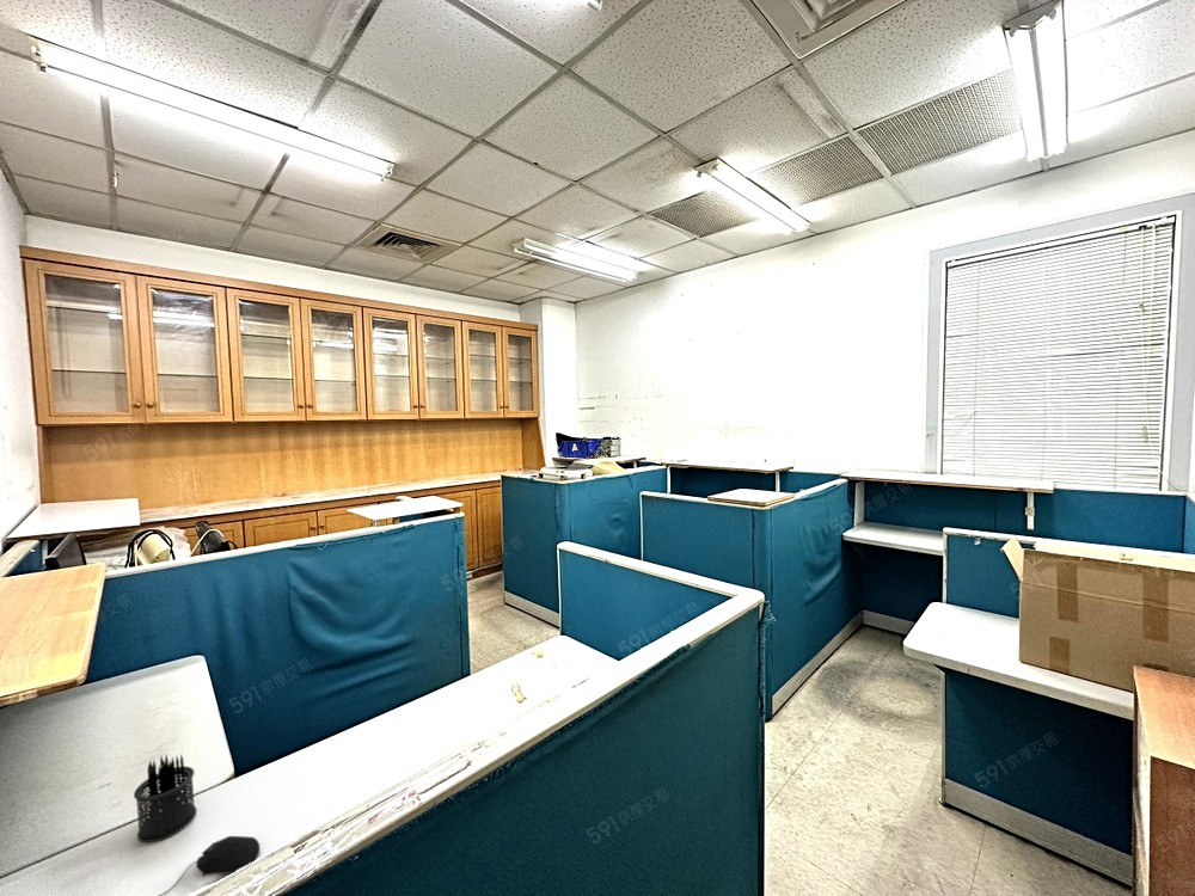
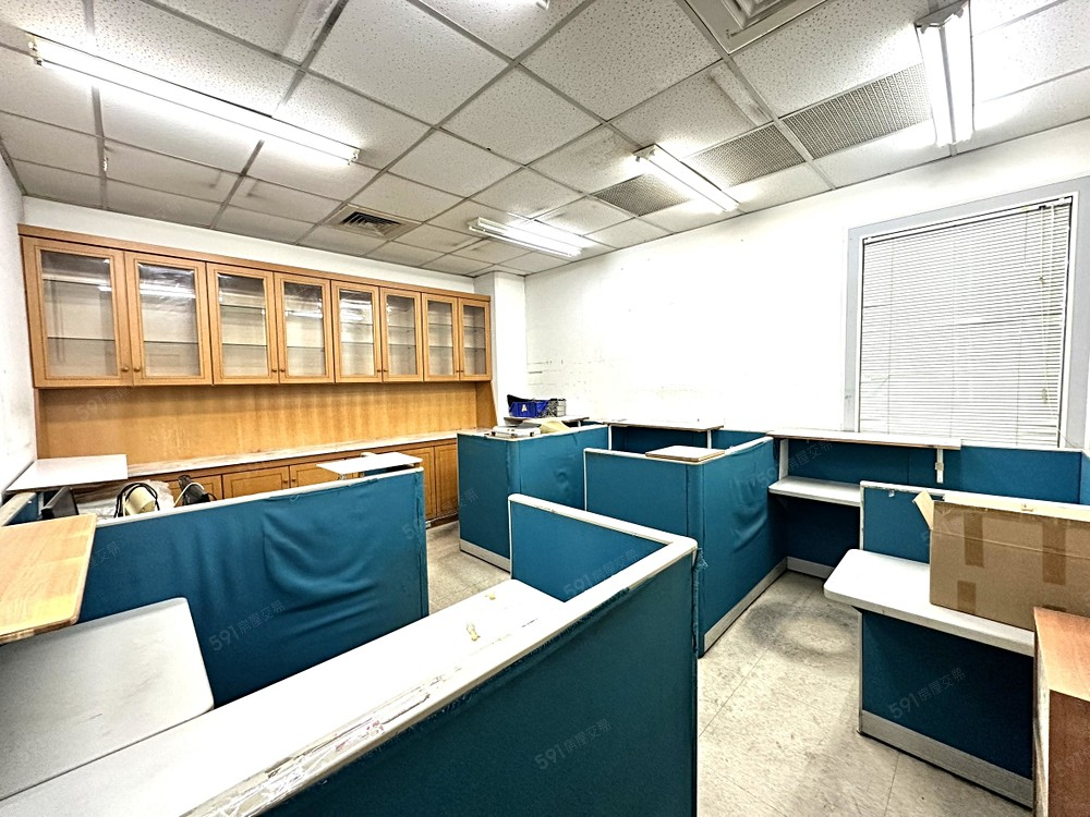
- computer mouse [158,835,261,896]
- pen holder [133,753,198,843]
